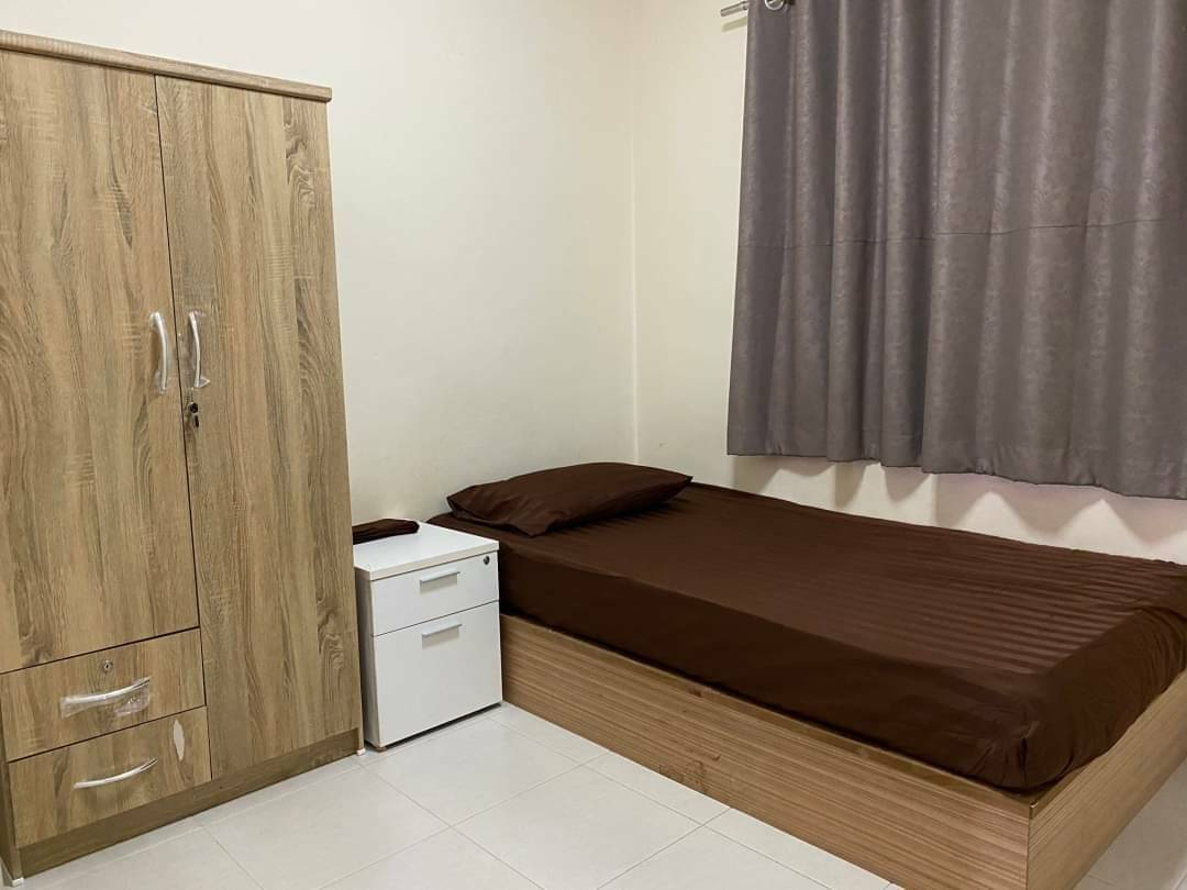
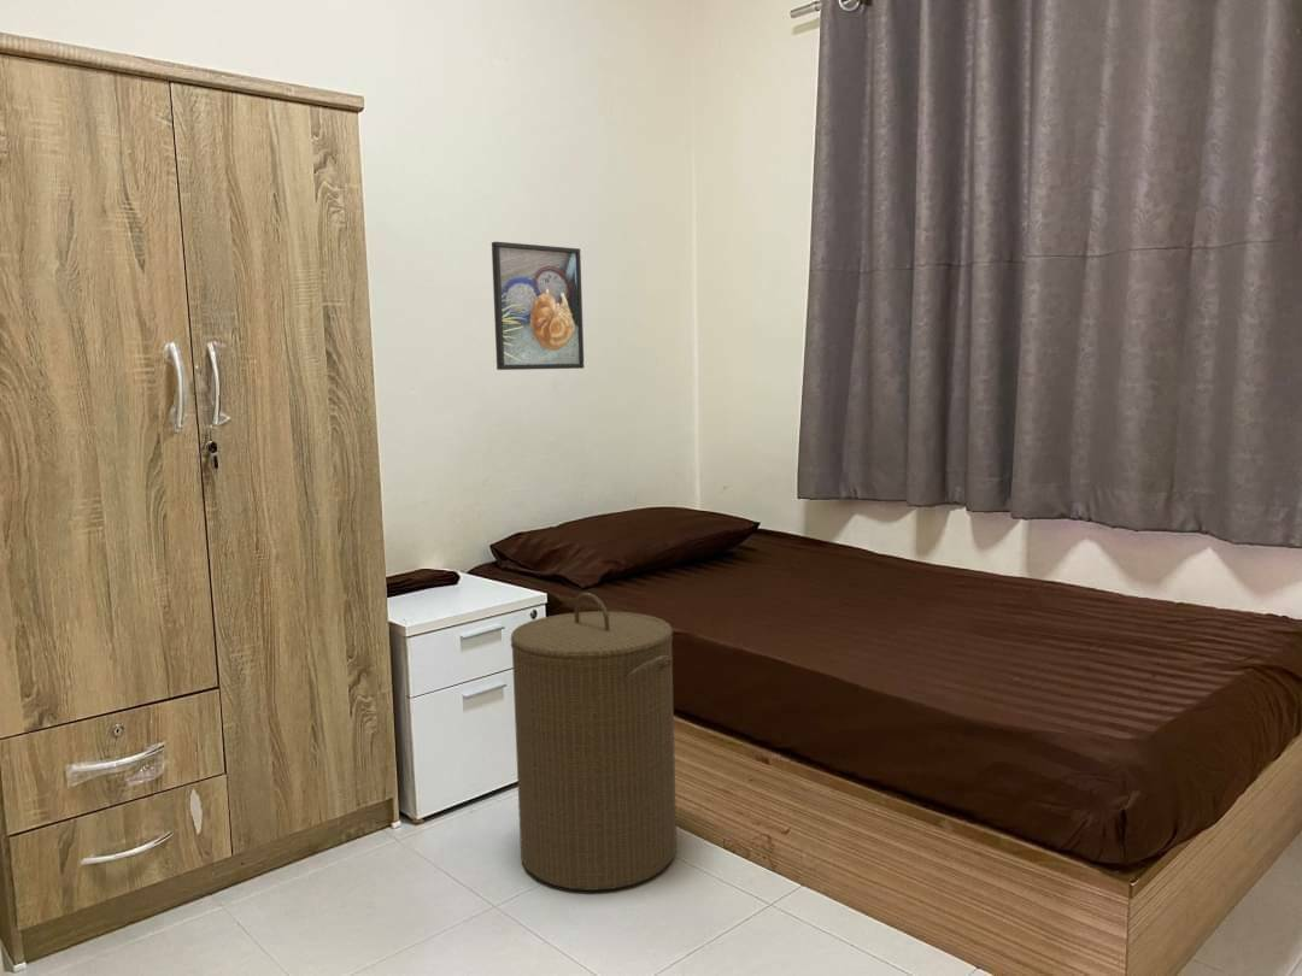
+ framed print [491,241,585,371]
+ laundry hamper [510,592,678,892]
